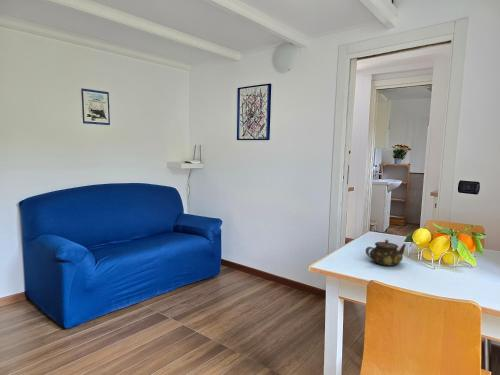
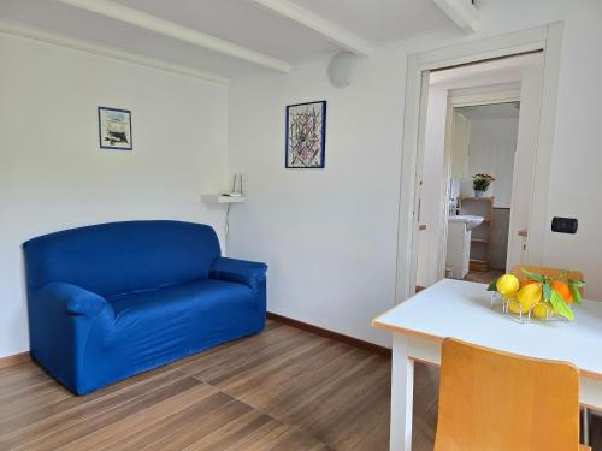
- teapot [365,239,407,267]
